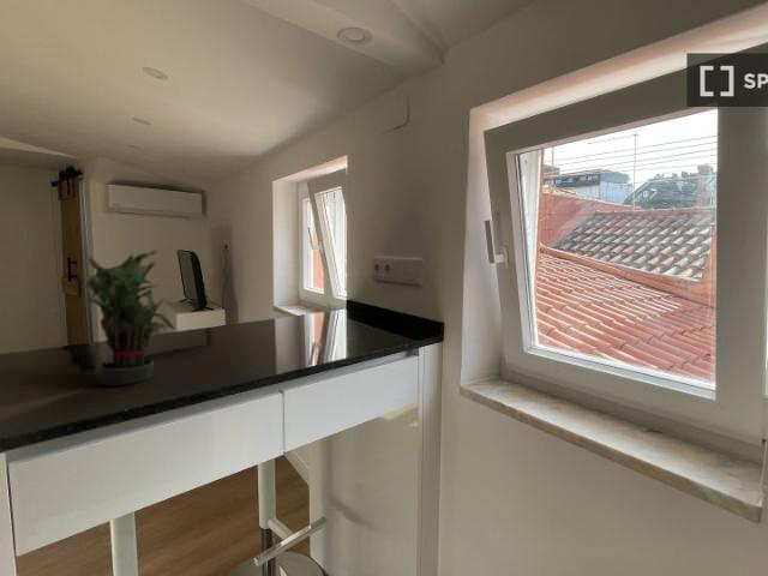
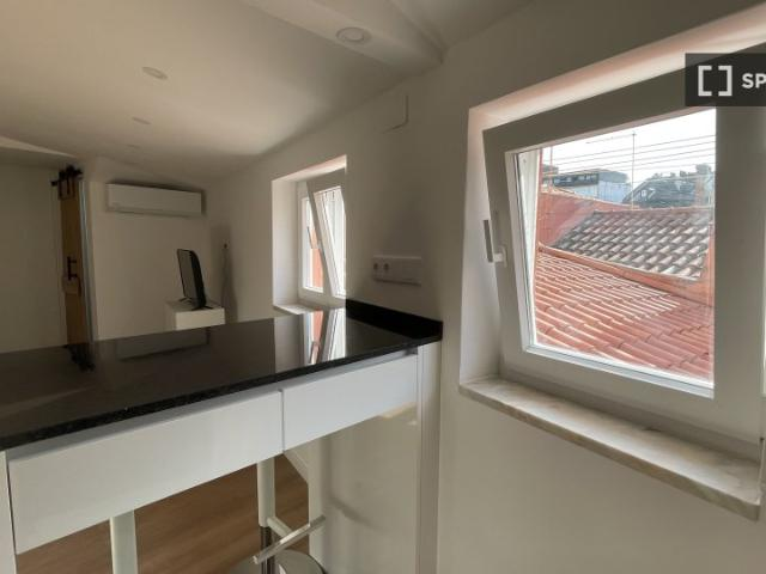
- potted plant [84,250,175,386]
